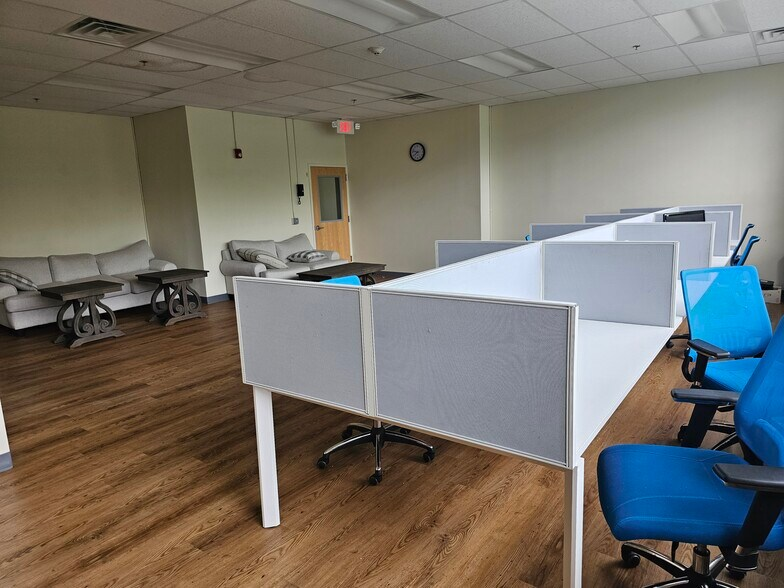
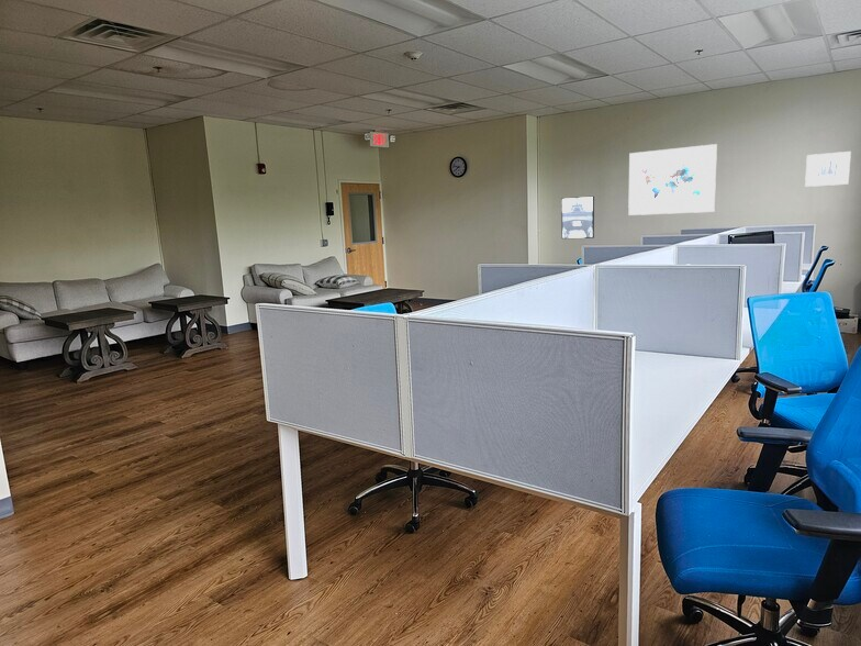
+ wall art [804,151,852,188]
+ wall art [560,196,595,240]
+ wall art [627,143,718,216]
